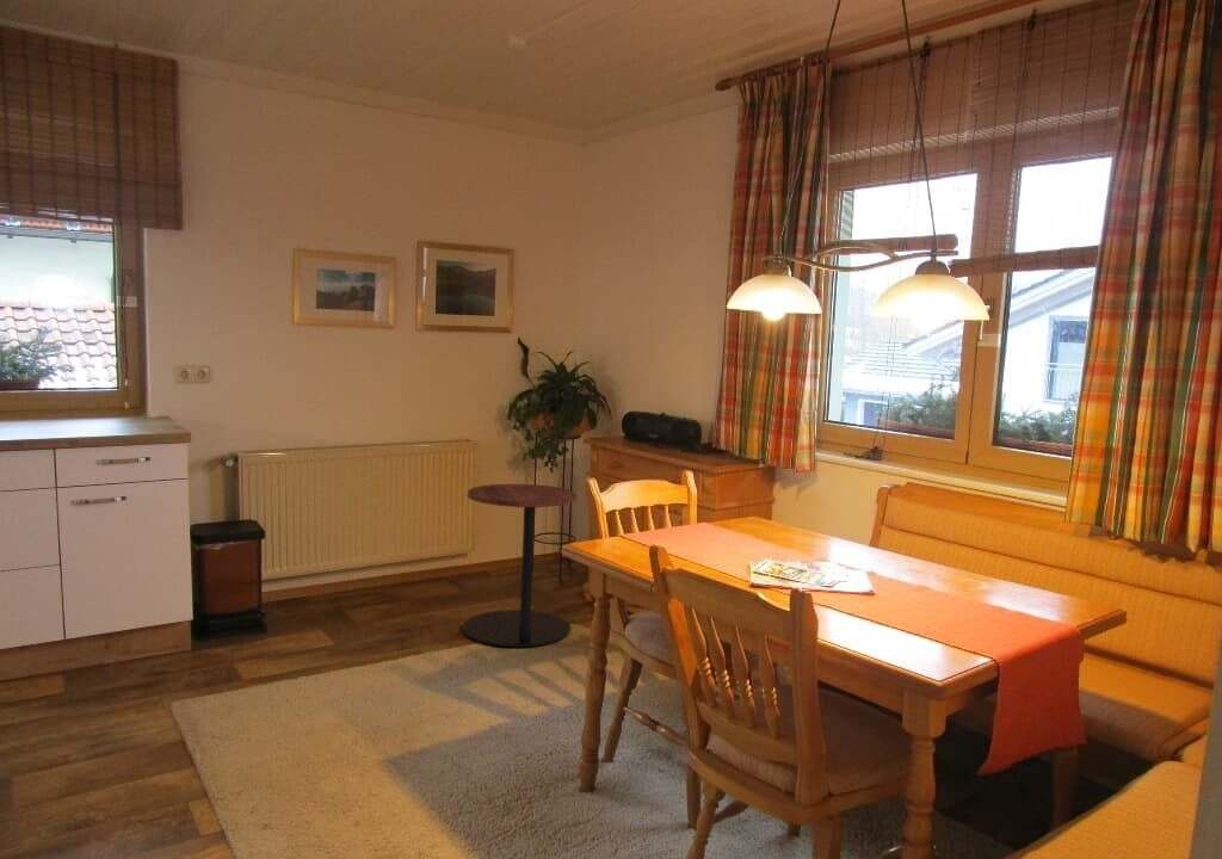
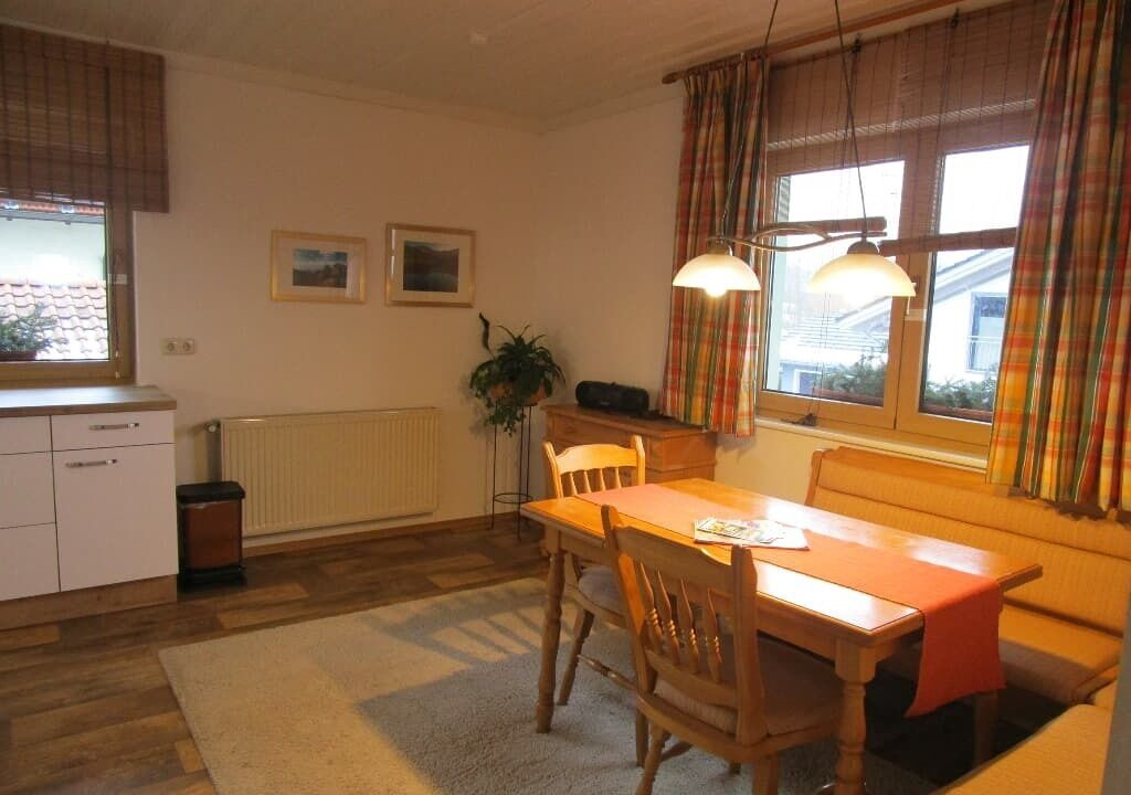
- side table [462,483,578,648]
